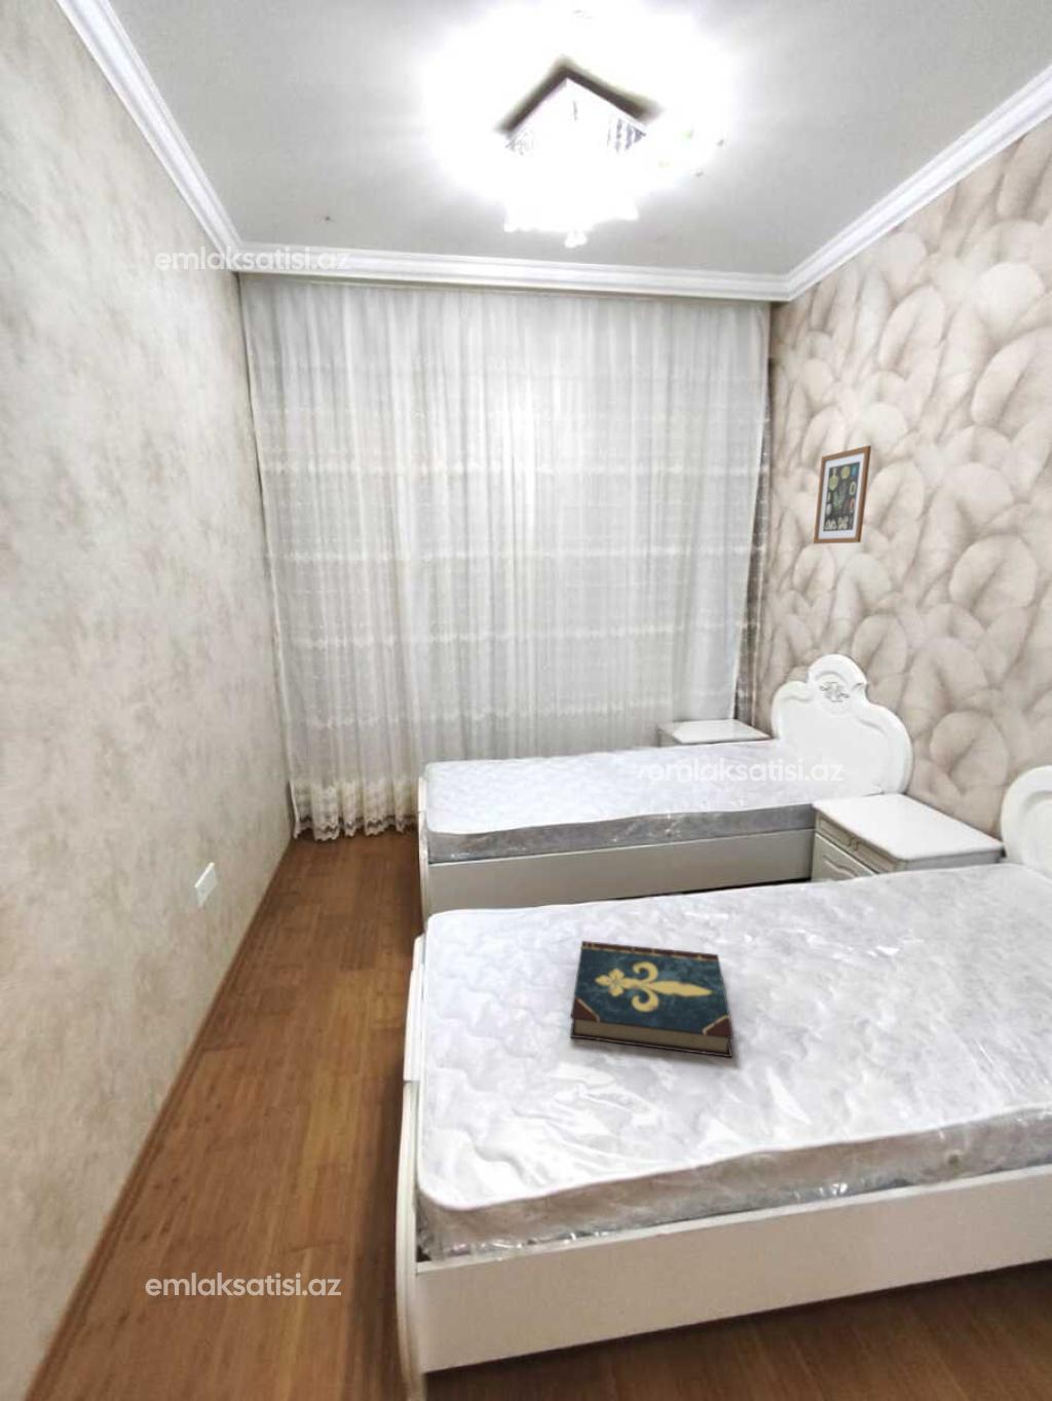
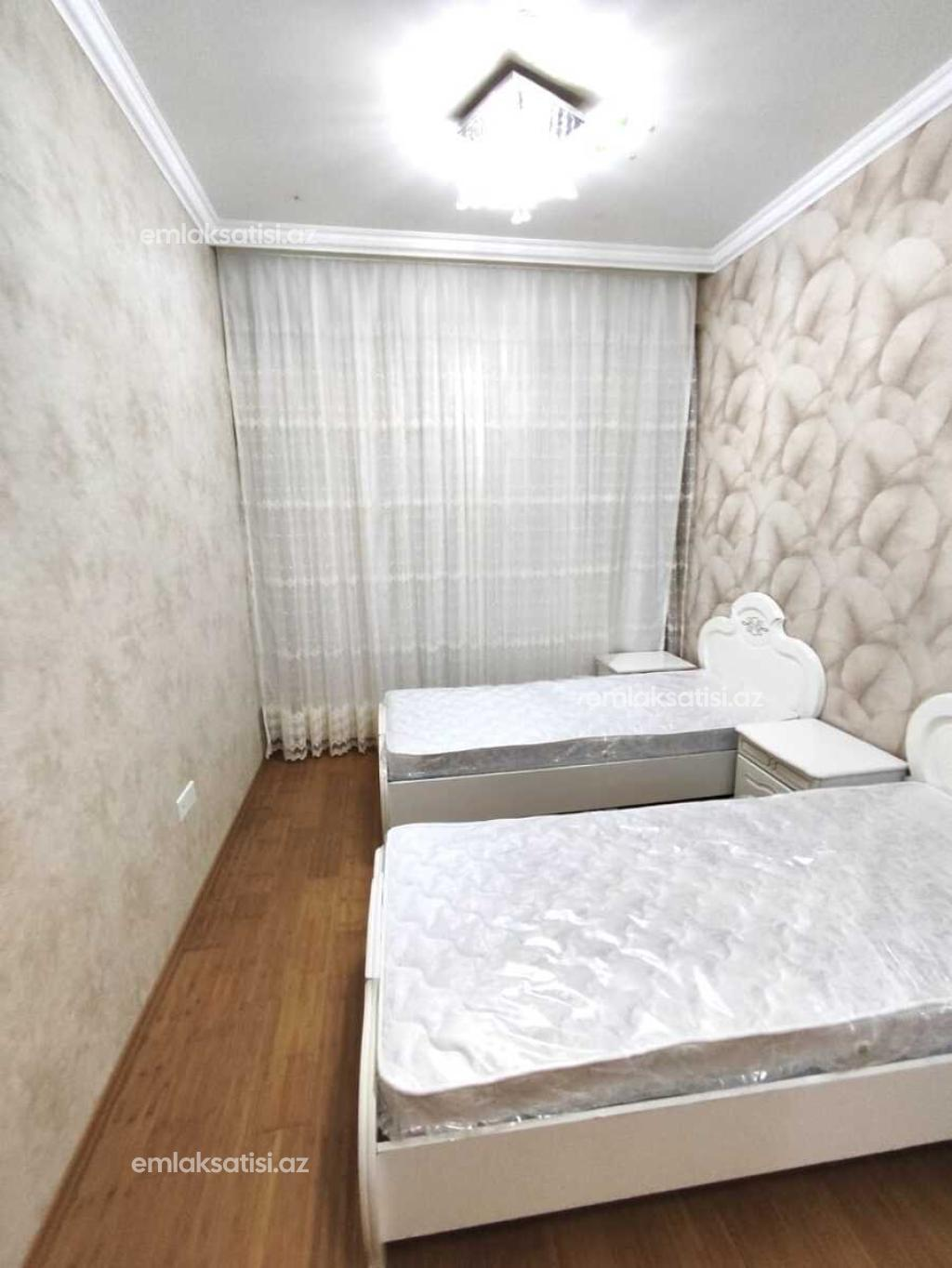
- wall art [812,445,872,545]
- book [569,940,735,1058]
